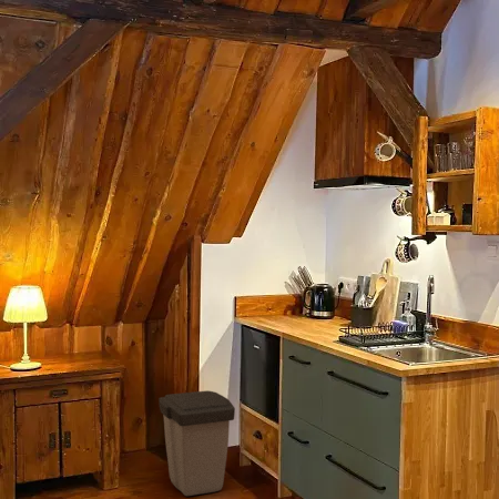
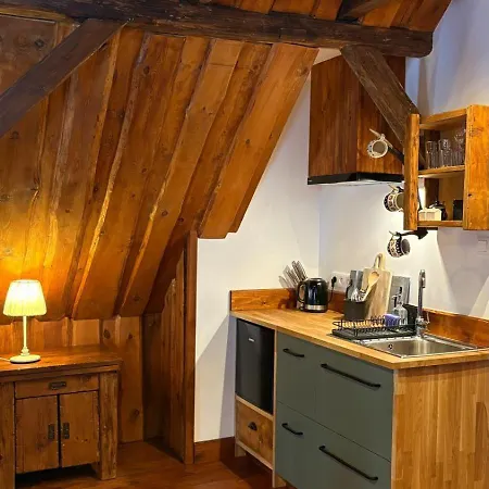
- trash can [157,389,236,497]
